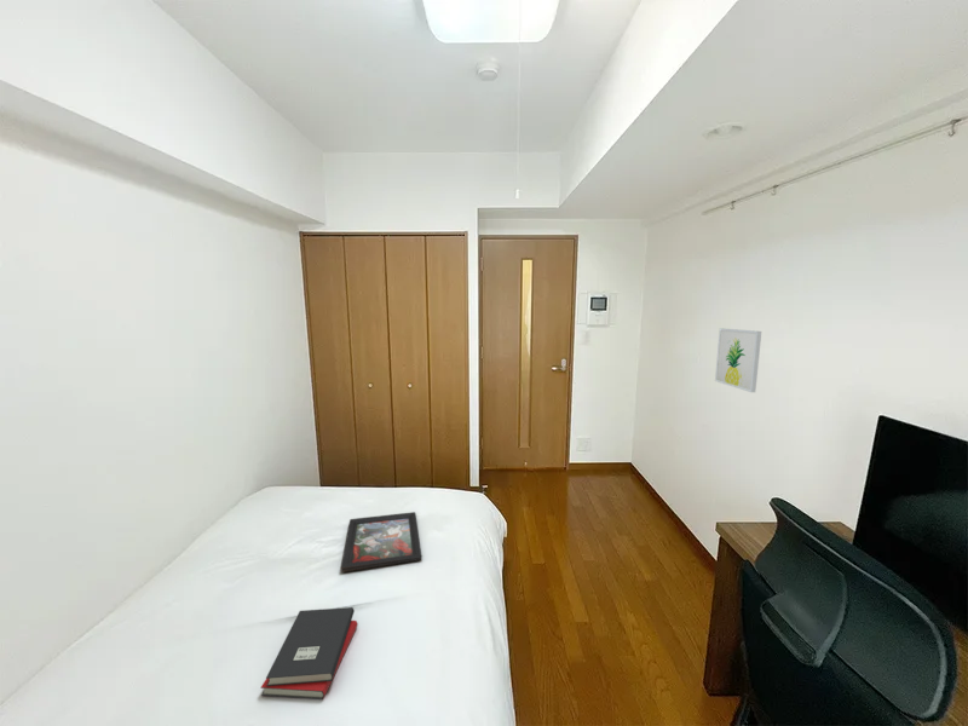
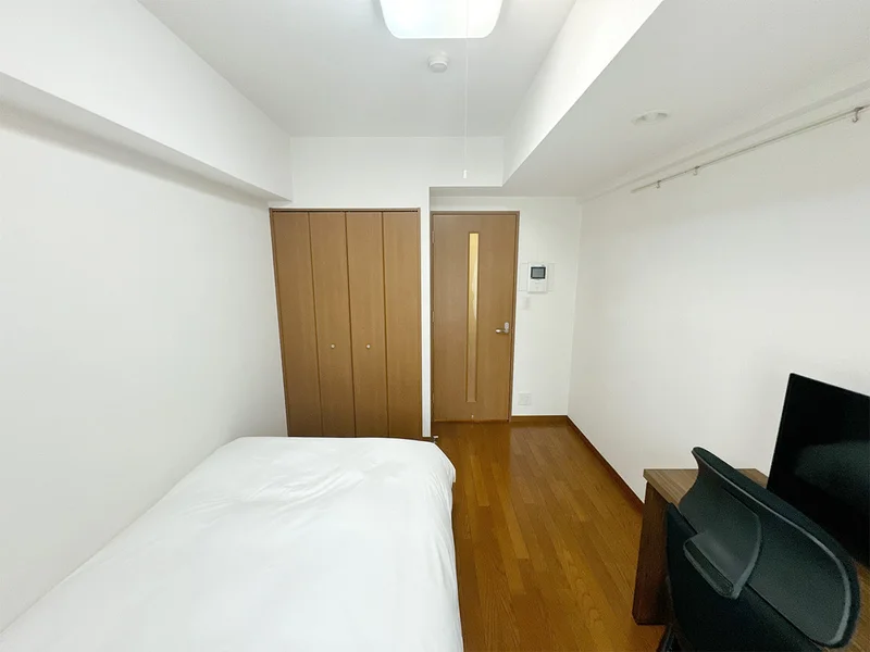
- hardback book [260,606,358,701]
- decorative tray [340,511,424,574]
- wall art [714,327,762,393]
